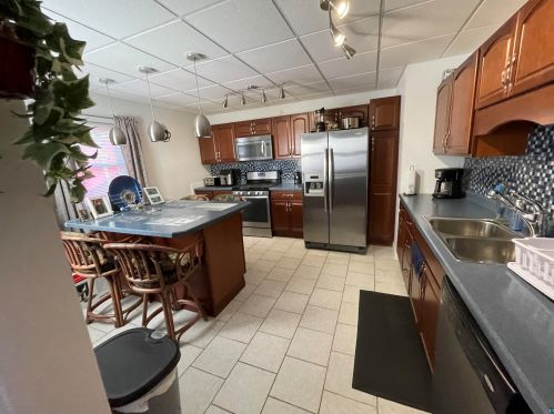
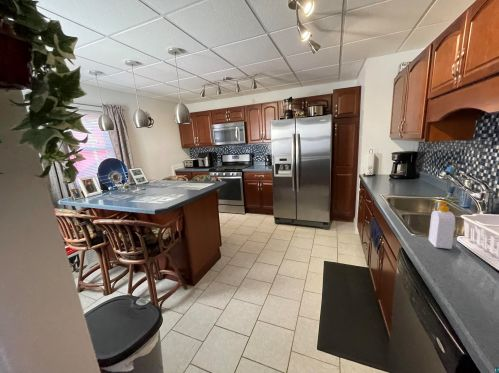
+ soap bottle [428,200,456,250]
